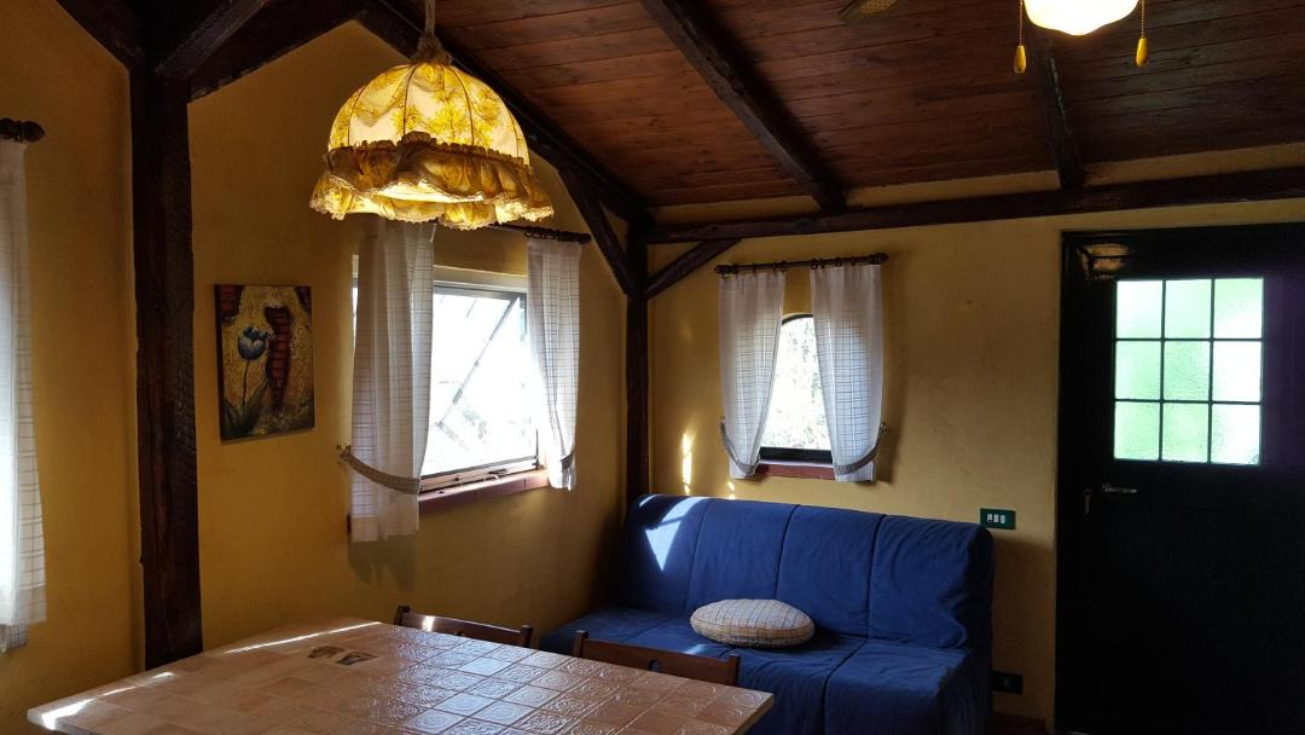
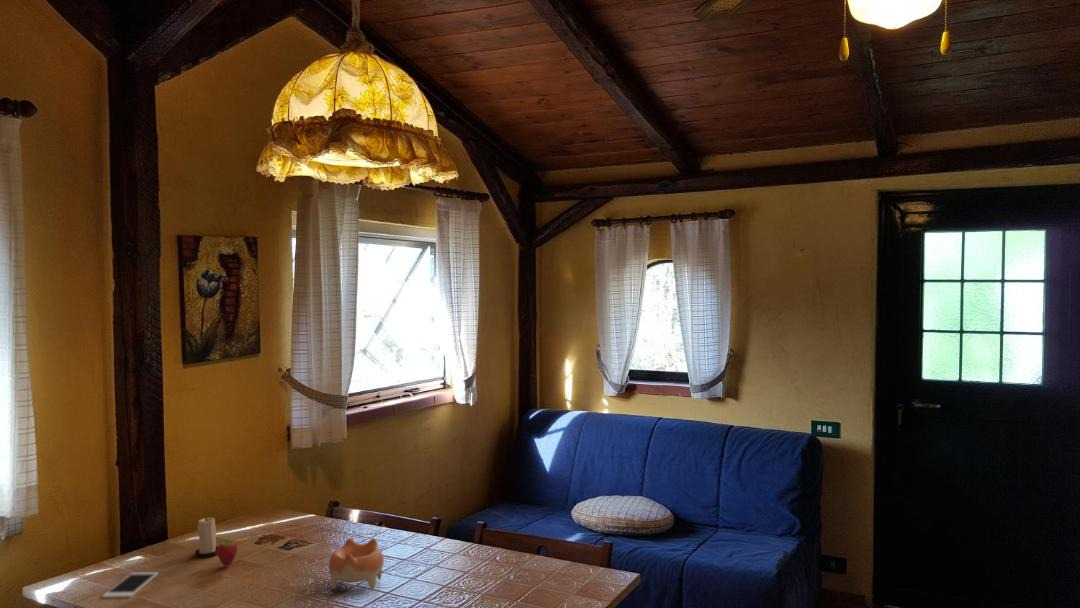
+ fruit [216,539,239,567]
+ bowl [328,537,385,591]
+ candle [194,515,218,559]
+ cell phone [101,571,159,599]
